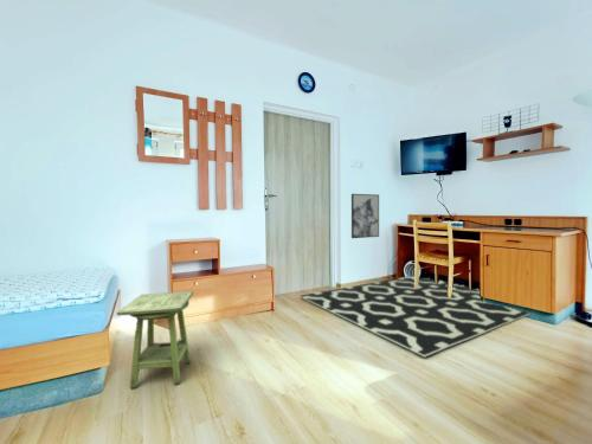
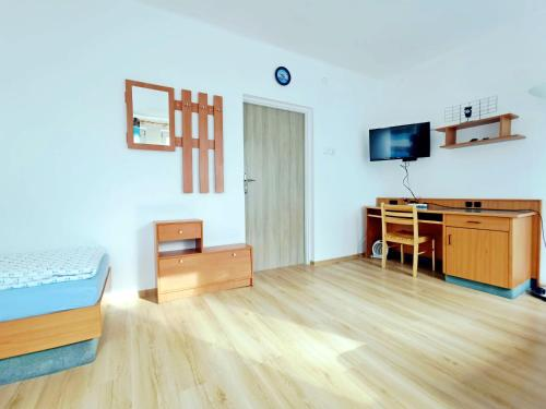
- side table [115,290,194,390]
- rug [298,277,532,359]
- wall art [350,193,380,239]
